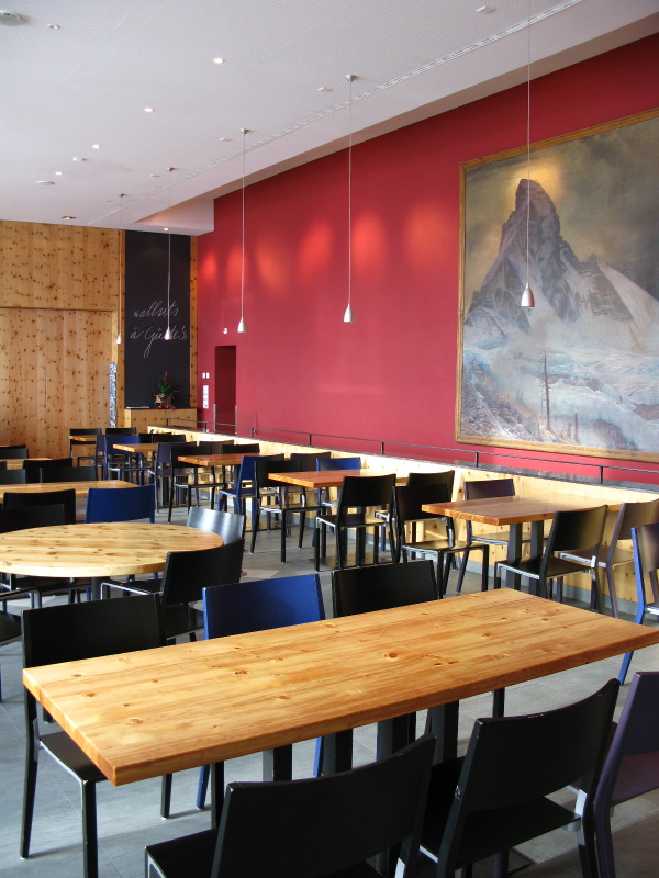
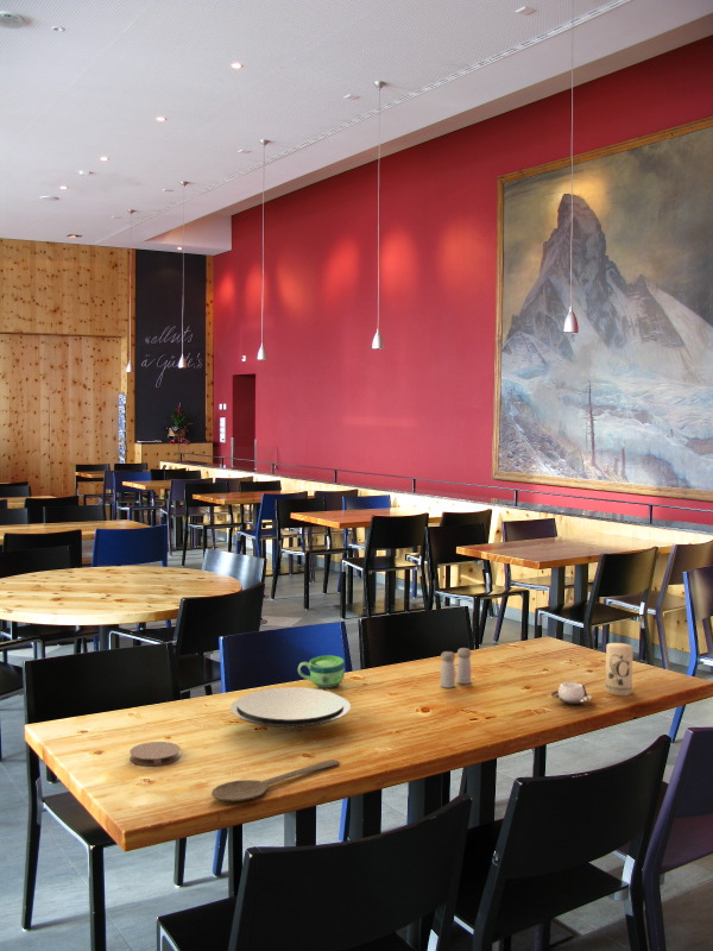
+ cup [297,654,346,689]
+ salt and pepper shaker [440,647,473,689]
+ plate [229,686,352,729]
+ cup [550,681,593,706]
+ wooden spoon [210,758,341,802]
+ coaster [128,741,182,767]
+ candle [605,642,635,697]
